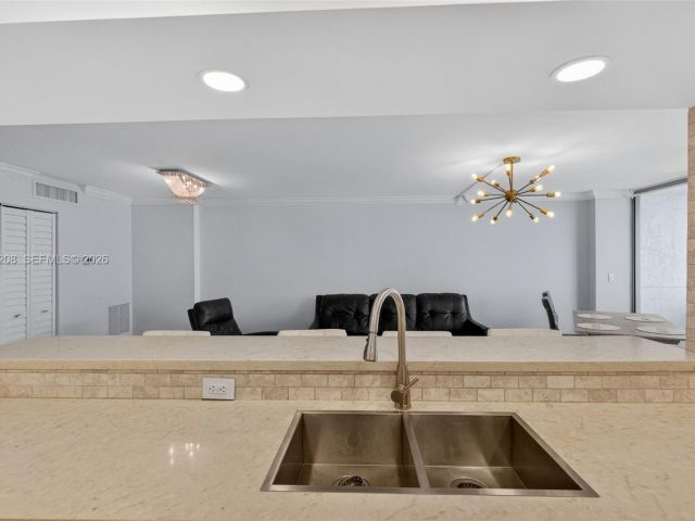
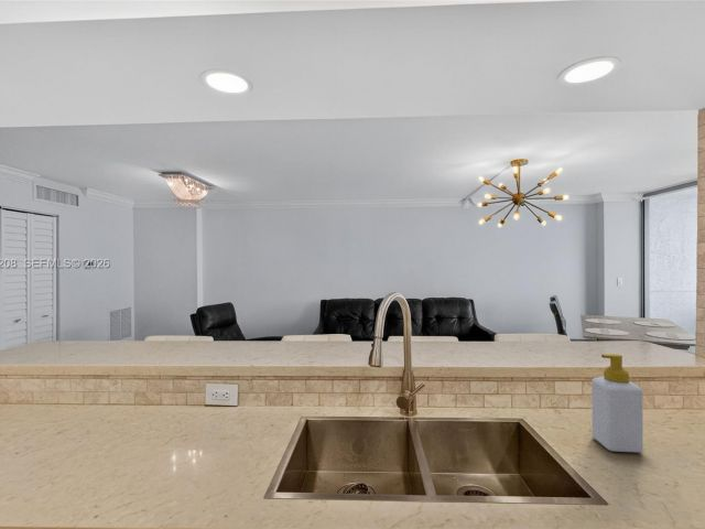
+ soap bottle [590,353,644,454]
